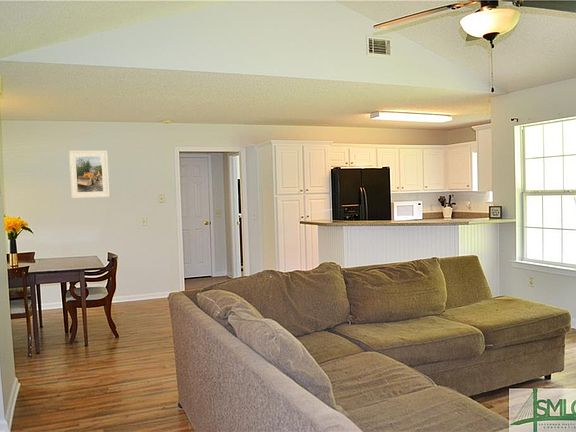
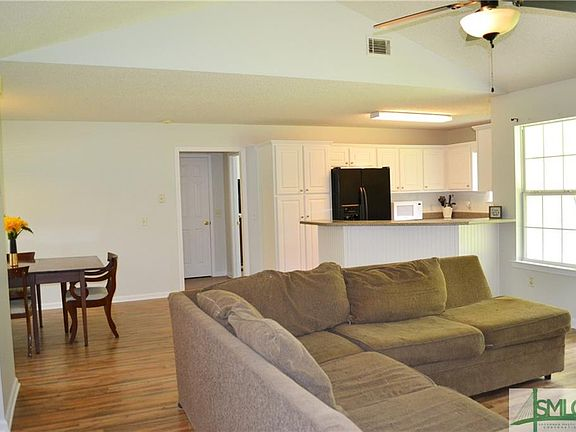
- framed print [68,150,110,199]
